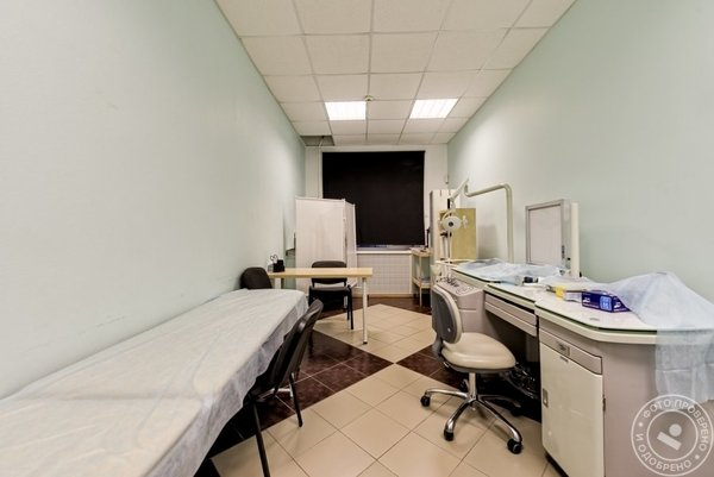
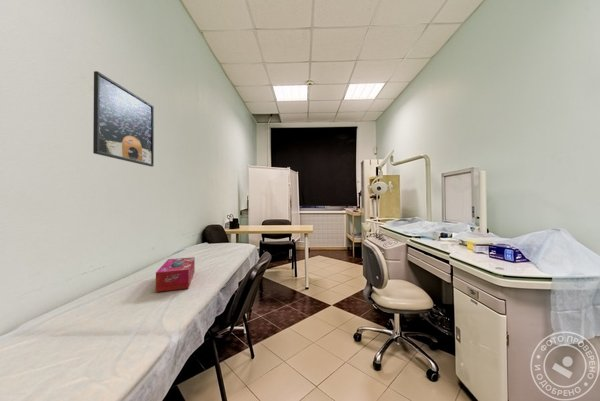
+ tissue box [155,256,196,293]
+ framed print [92,70,155,168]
